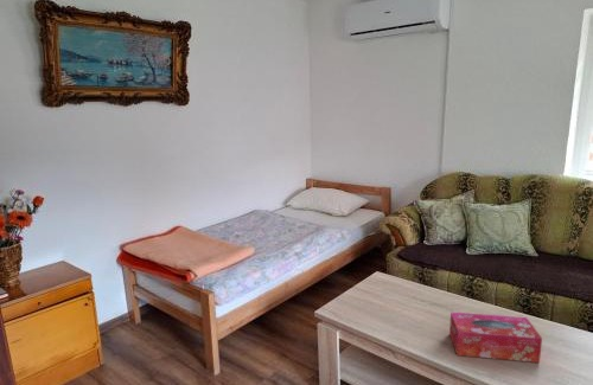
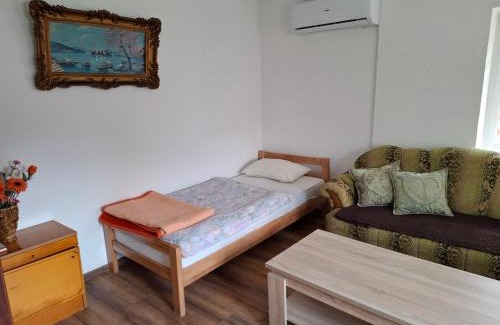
- tissue box [448,312,543,364]
